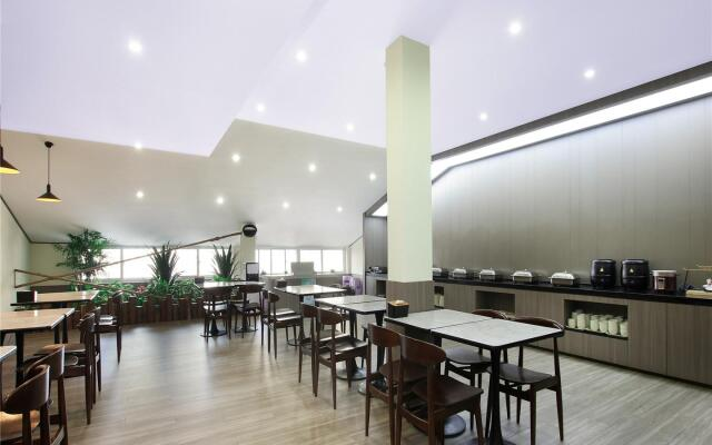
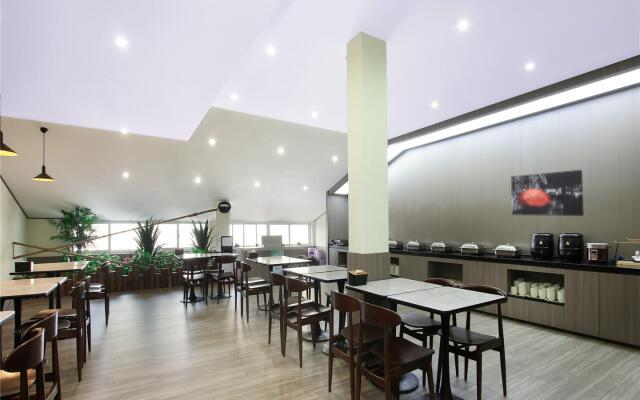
+ wall art [510,169,585,217]
